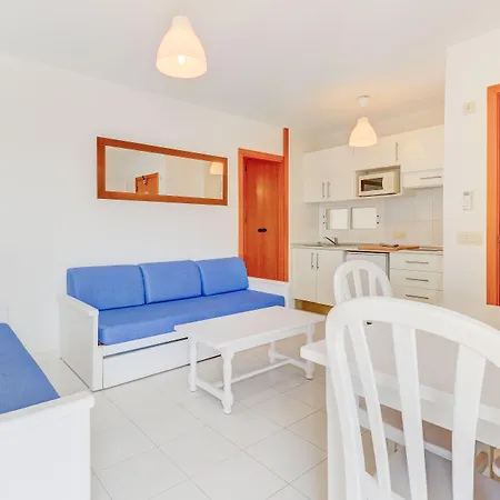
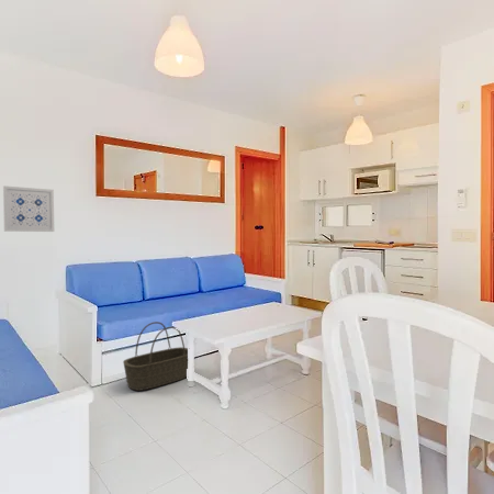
+ basket [122,321,189,392]
+ wall art [2,184,55,233]
